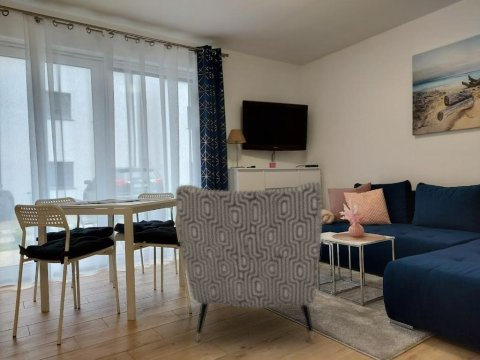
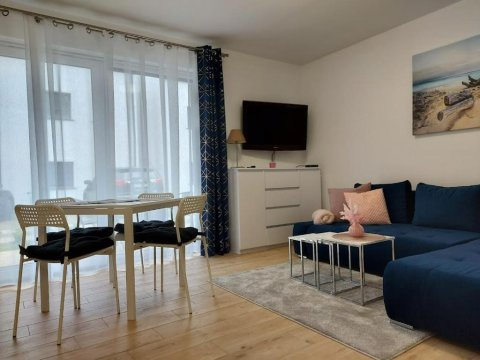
- armchair [175,181,323,343]
